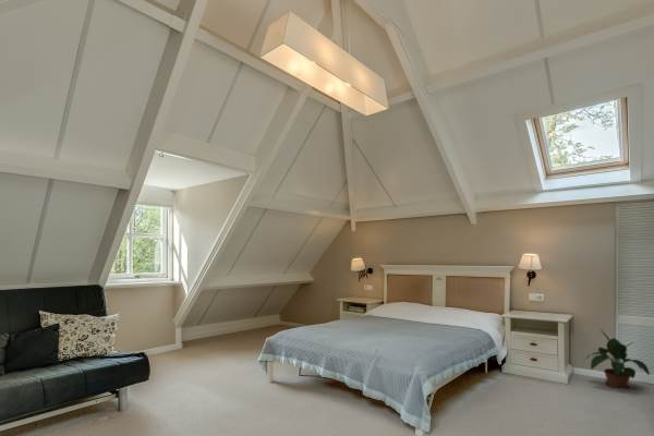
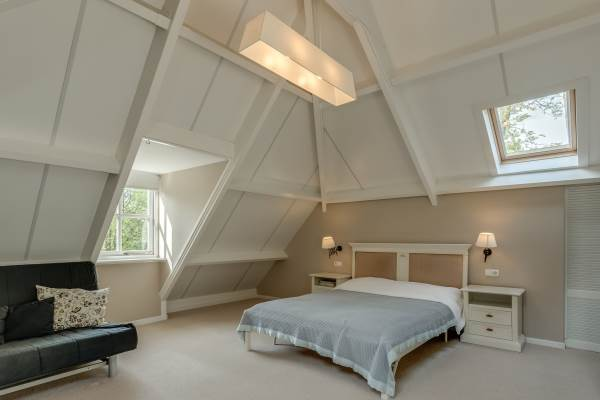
- potted plant [585,328,651,390]
